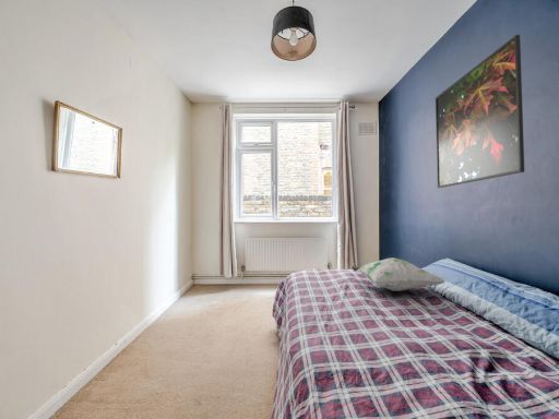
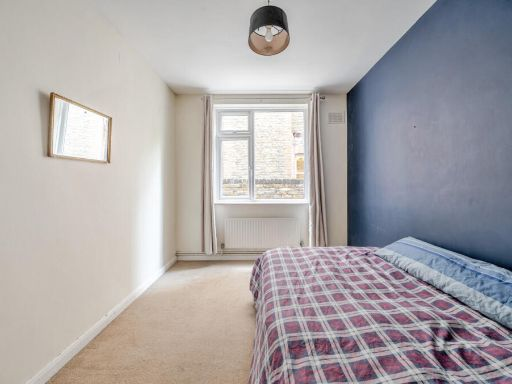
- decorative pillow [350,256,445,292]
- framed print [435,34,525,189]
